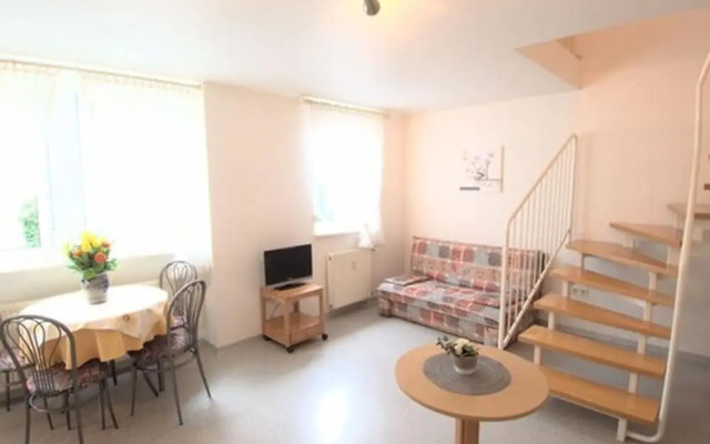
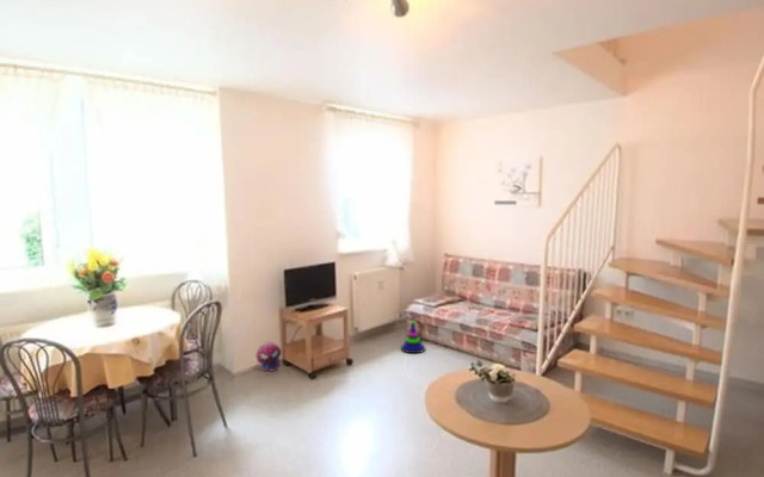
+ stacking toy [400,314,426,354]
+ plush toy [254,340,283,372]
